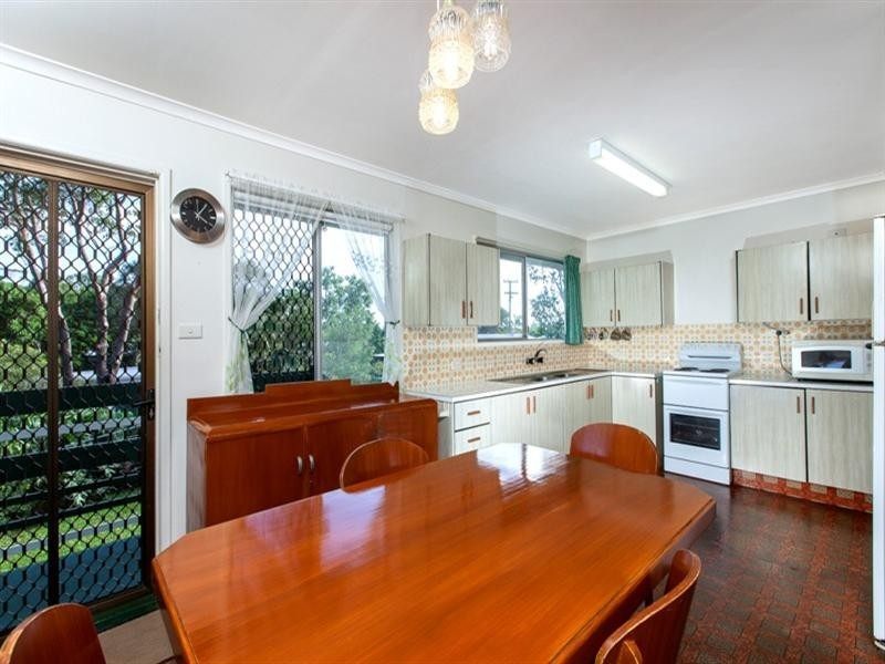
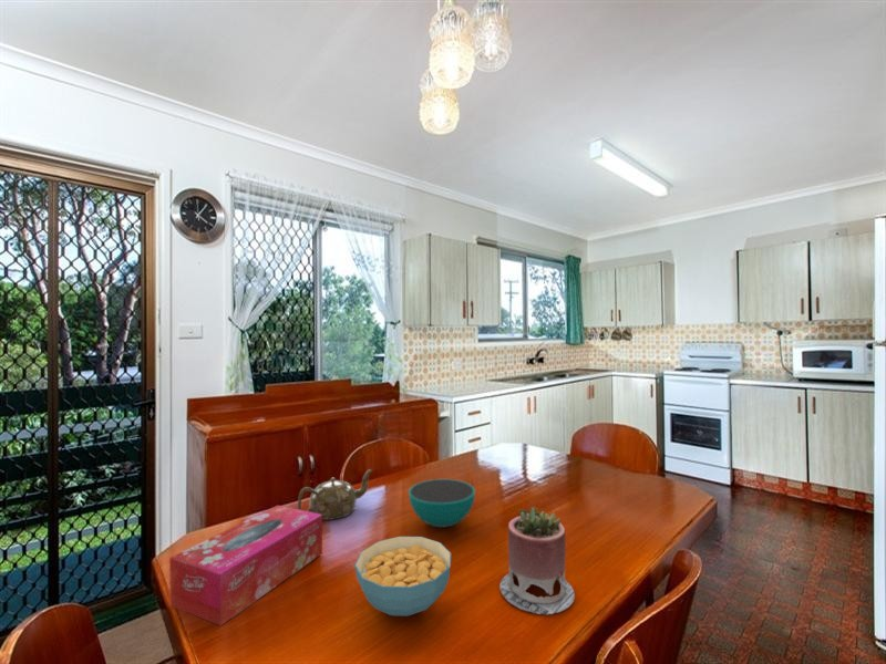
+ tissue box [168,505,323,626]
+ bowl [408,478,476,528]
+ teapot [297,468,373,521]
+ succulent planter [498,506,576,615]
+ cereal bowl [354,536,452,618]
